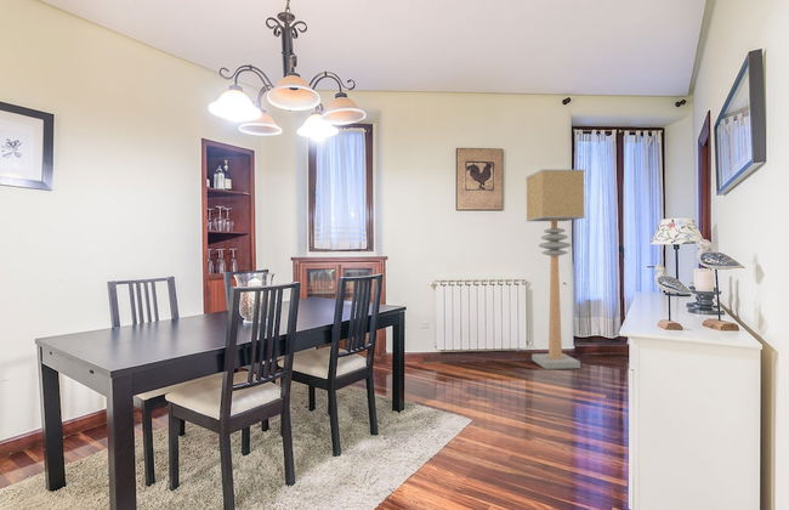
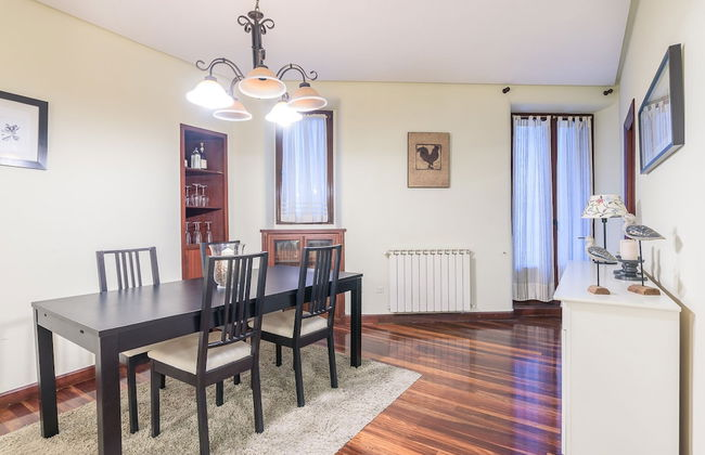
- floor lamp [524,169,586,370]
